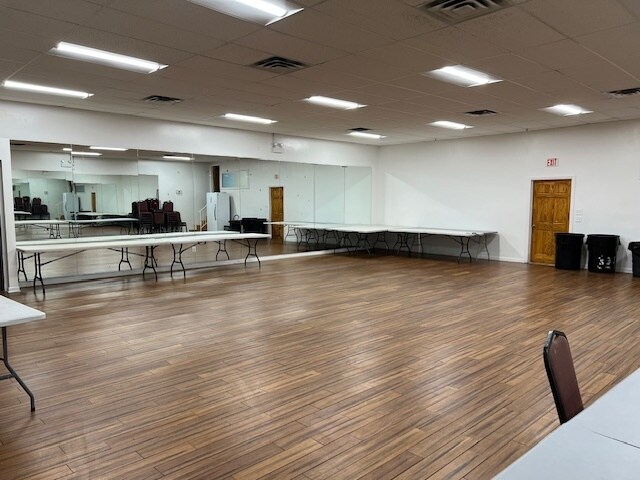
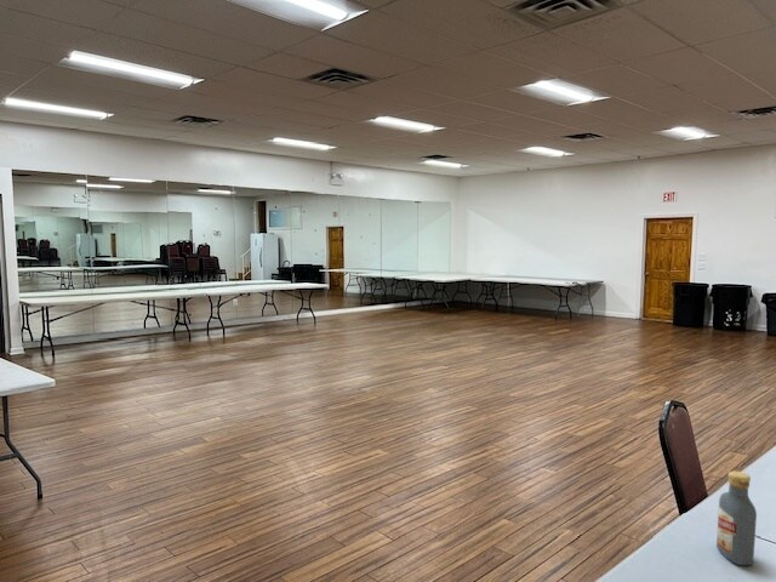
+ vodka [715,470,758,566]
